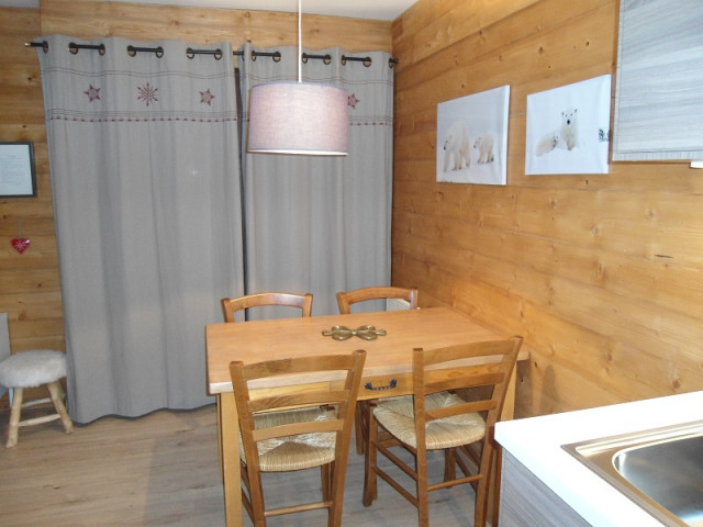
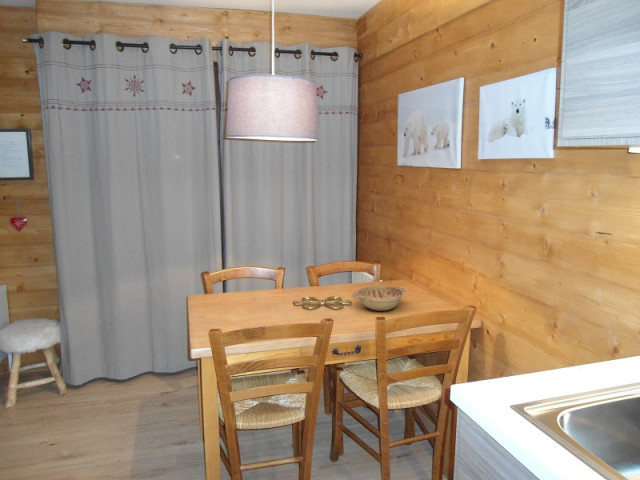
+ decorative bowl [350,284,407,312]
